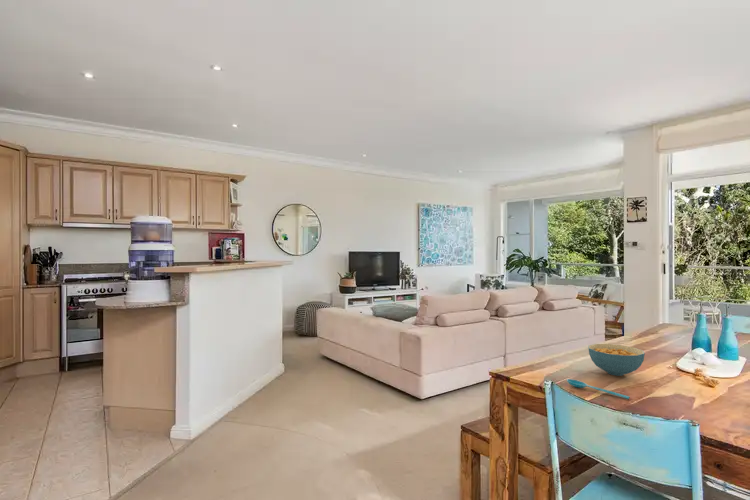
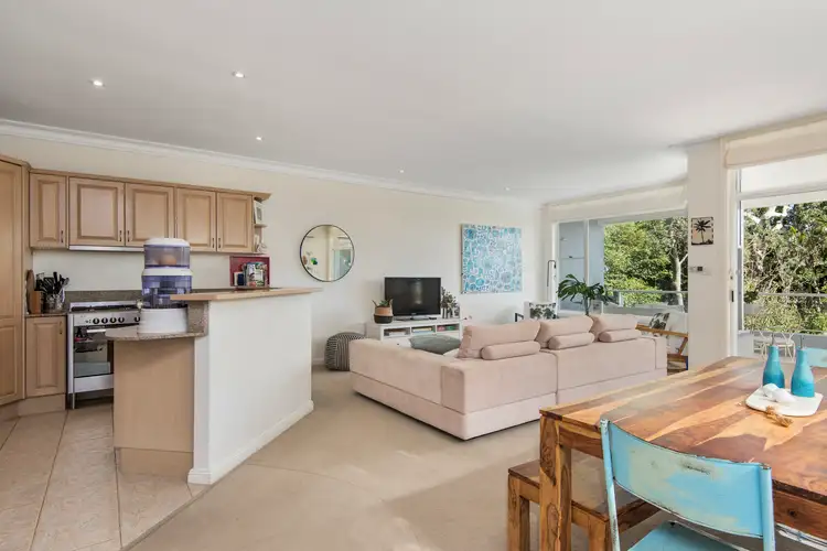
- spoon [566,378,630,400]
- cereal bowl [587,343,646,377]
